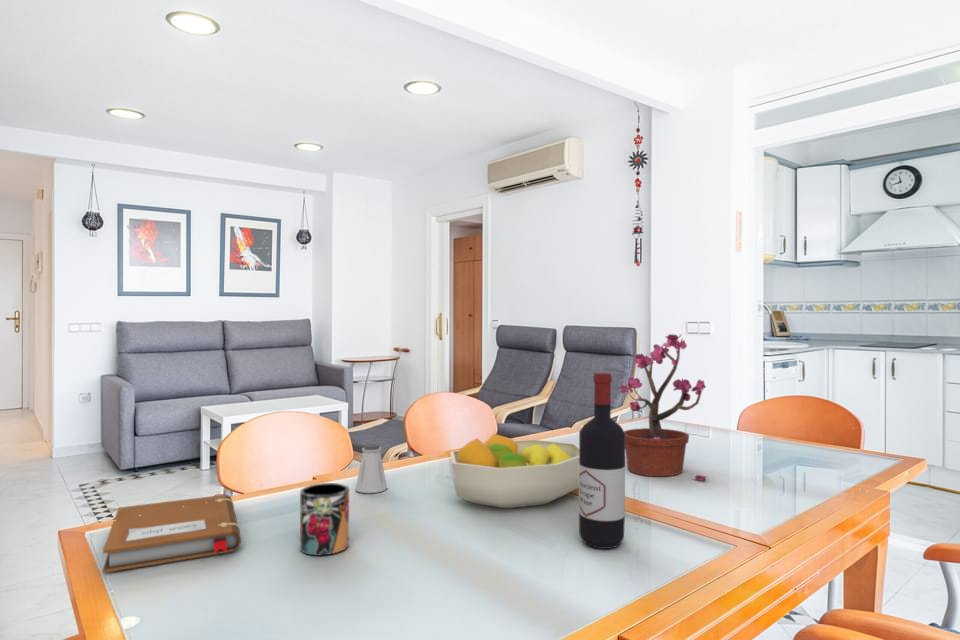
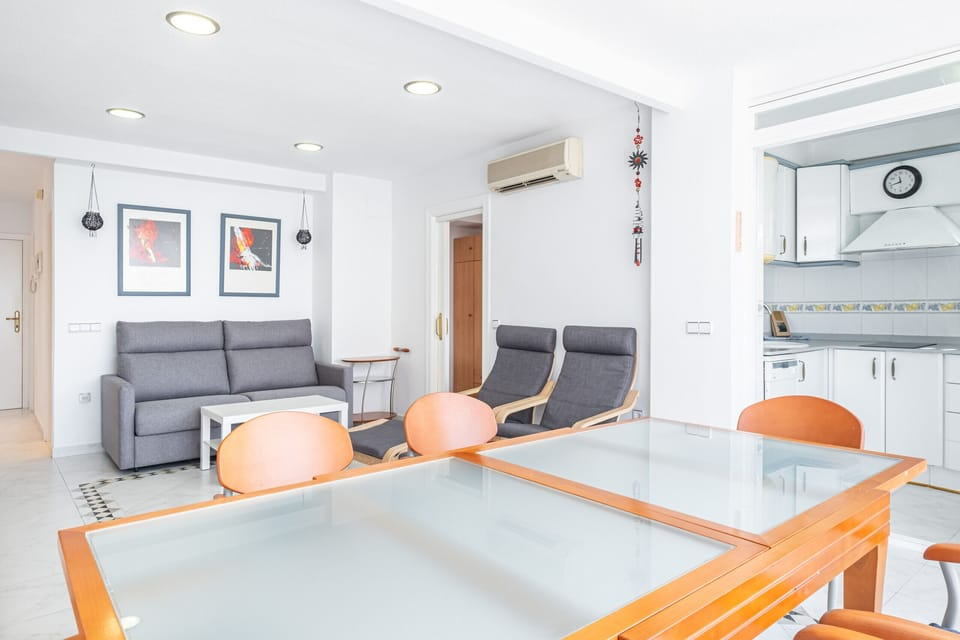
- mug [299,482,350,556]
- saltshaker [355,443,388,494]
- wine bottle [578,372,626,550]
- potted plant [619,333,708,482]
- fruit bowl [449,433,579,509]
- notebook [102,494,242,574]
